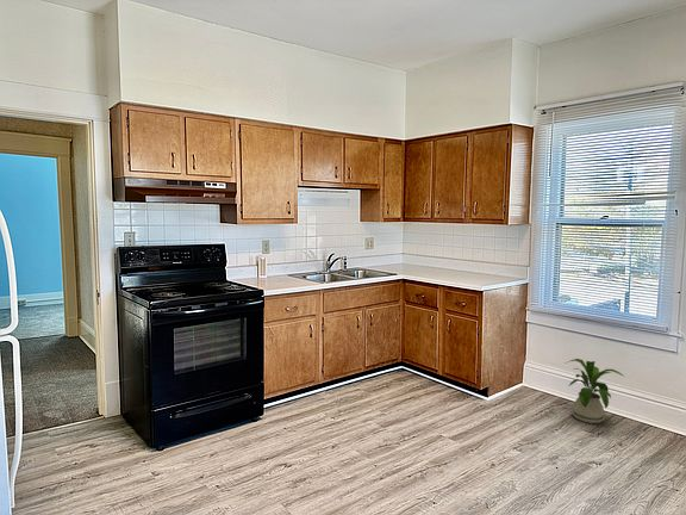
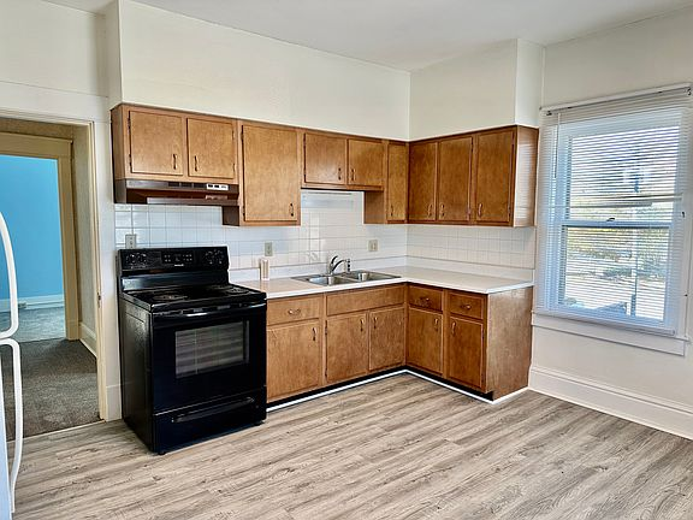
- house plant [563,358,625,424]
